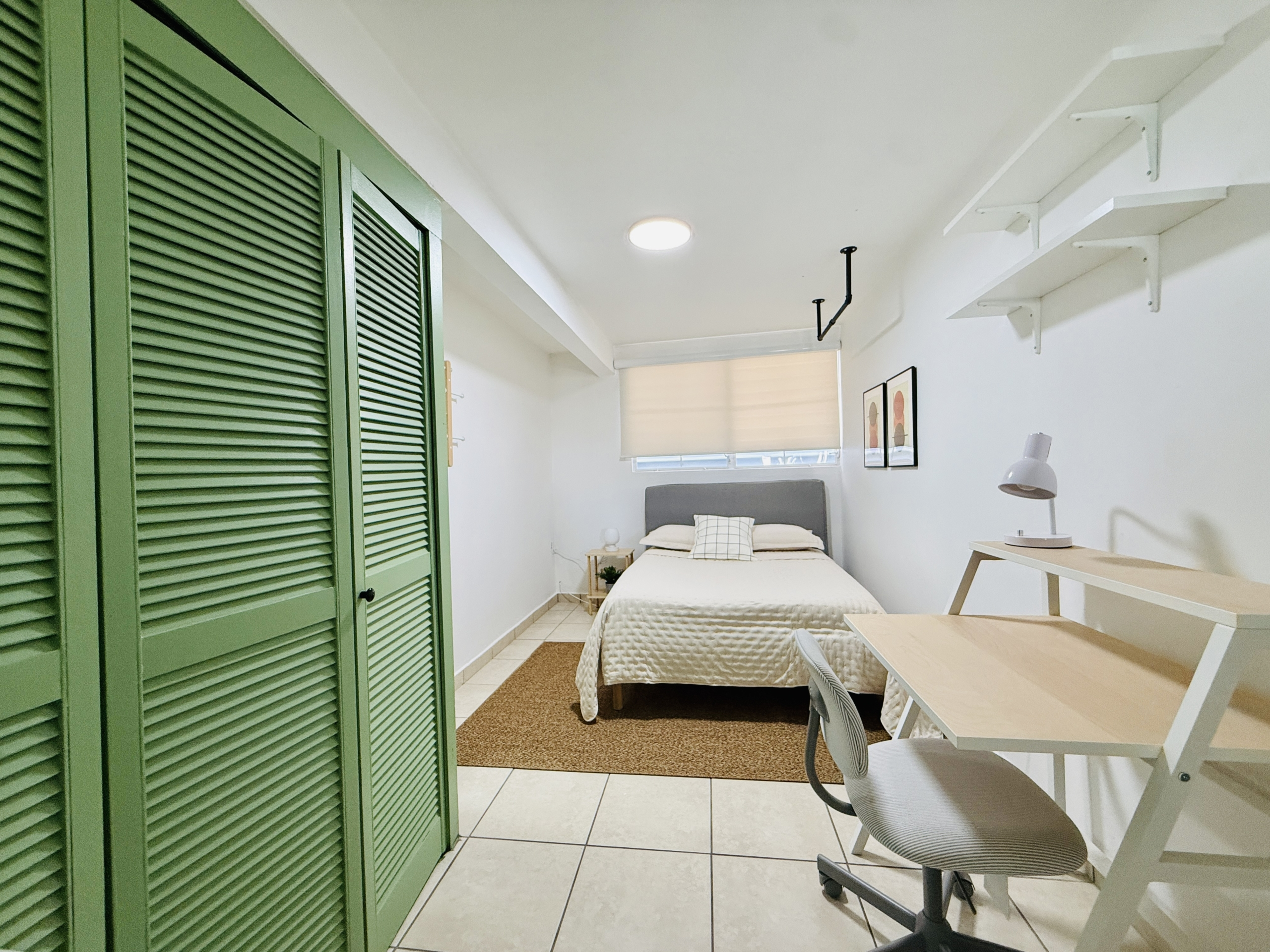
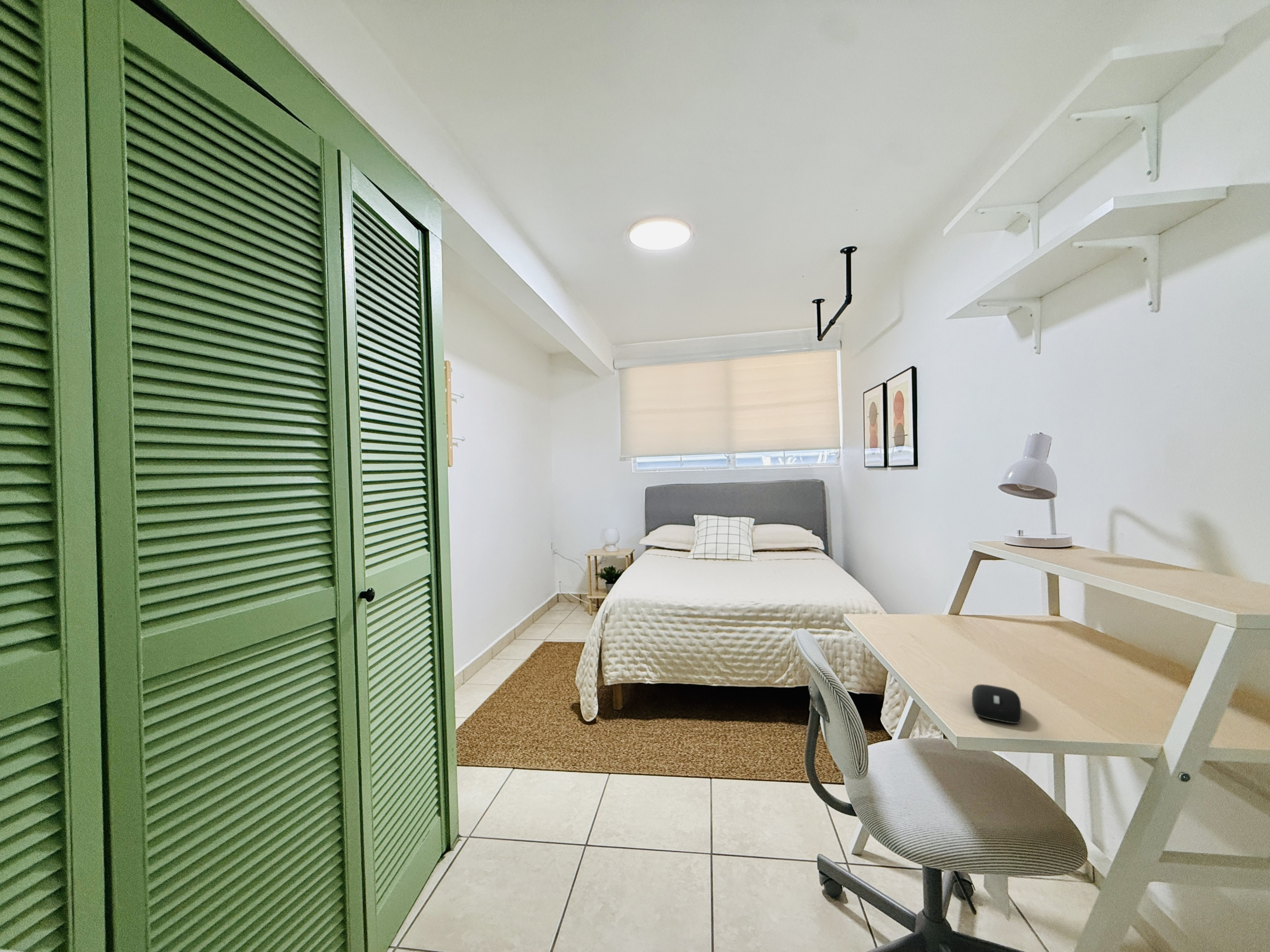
+ computer mouse [971,684,1022,724]
